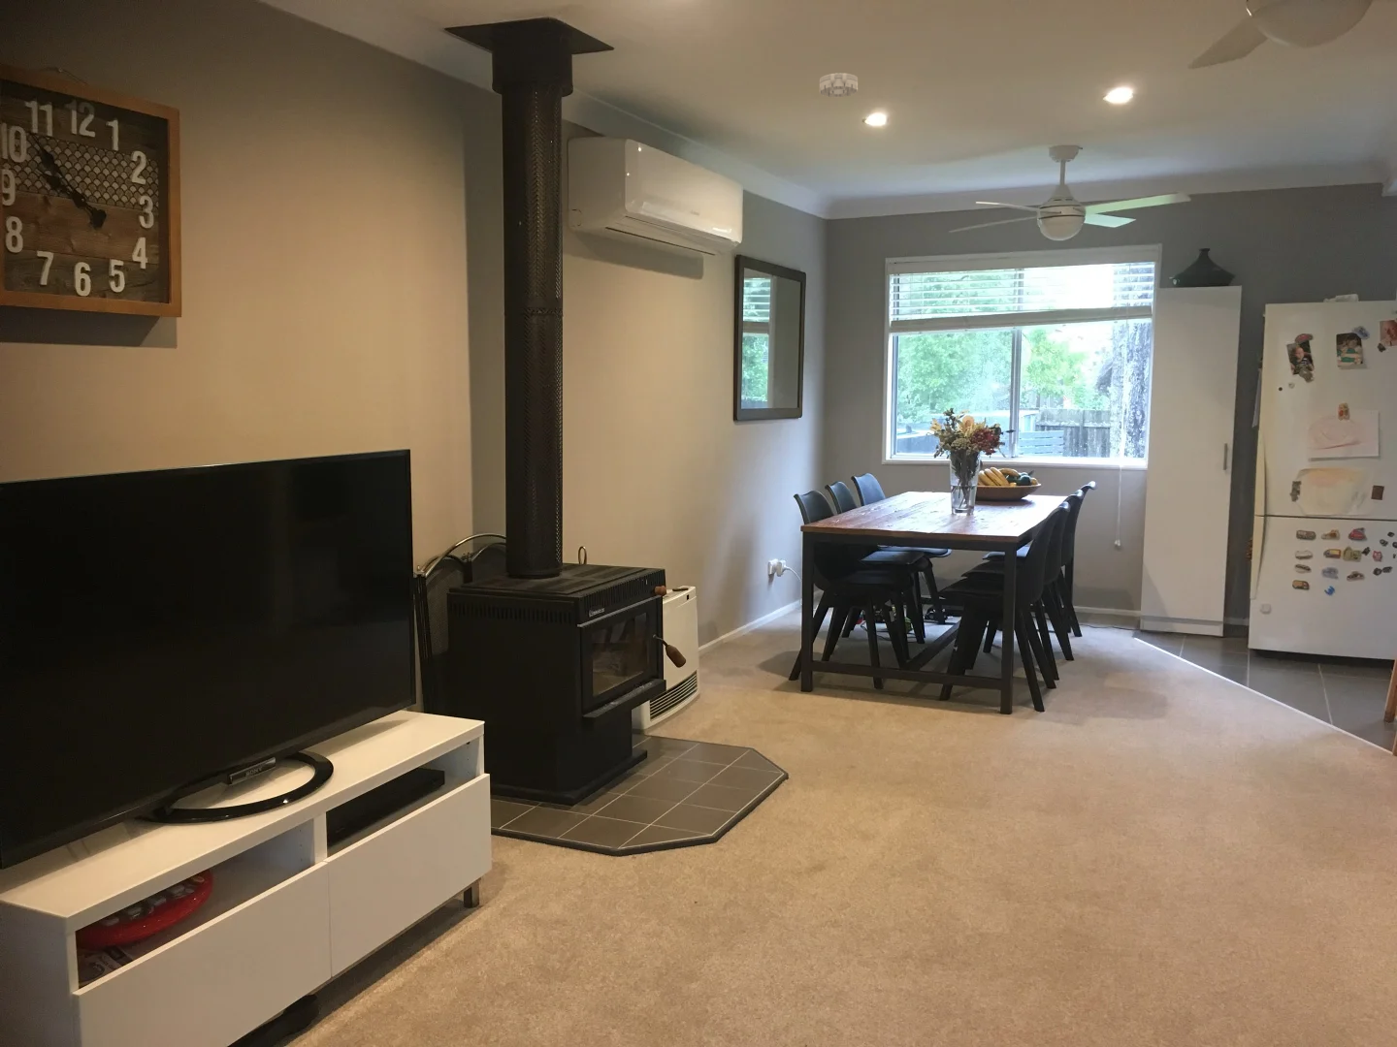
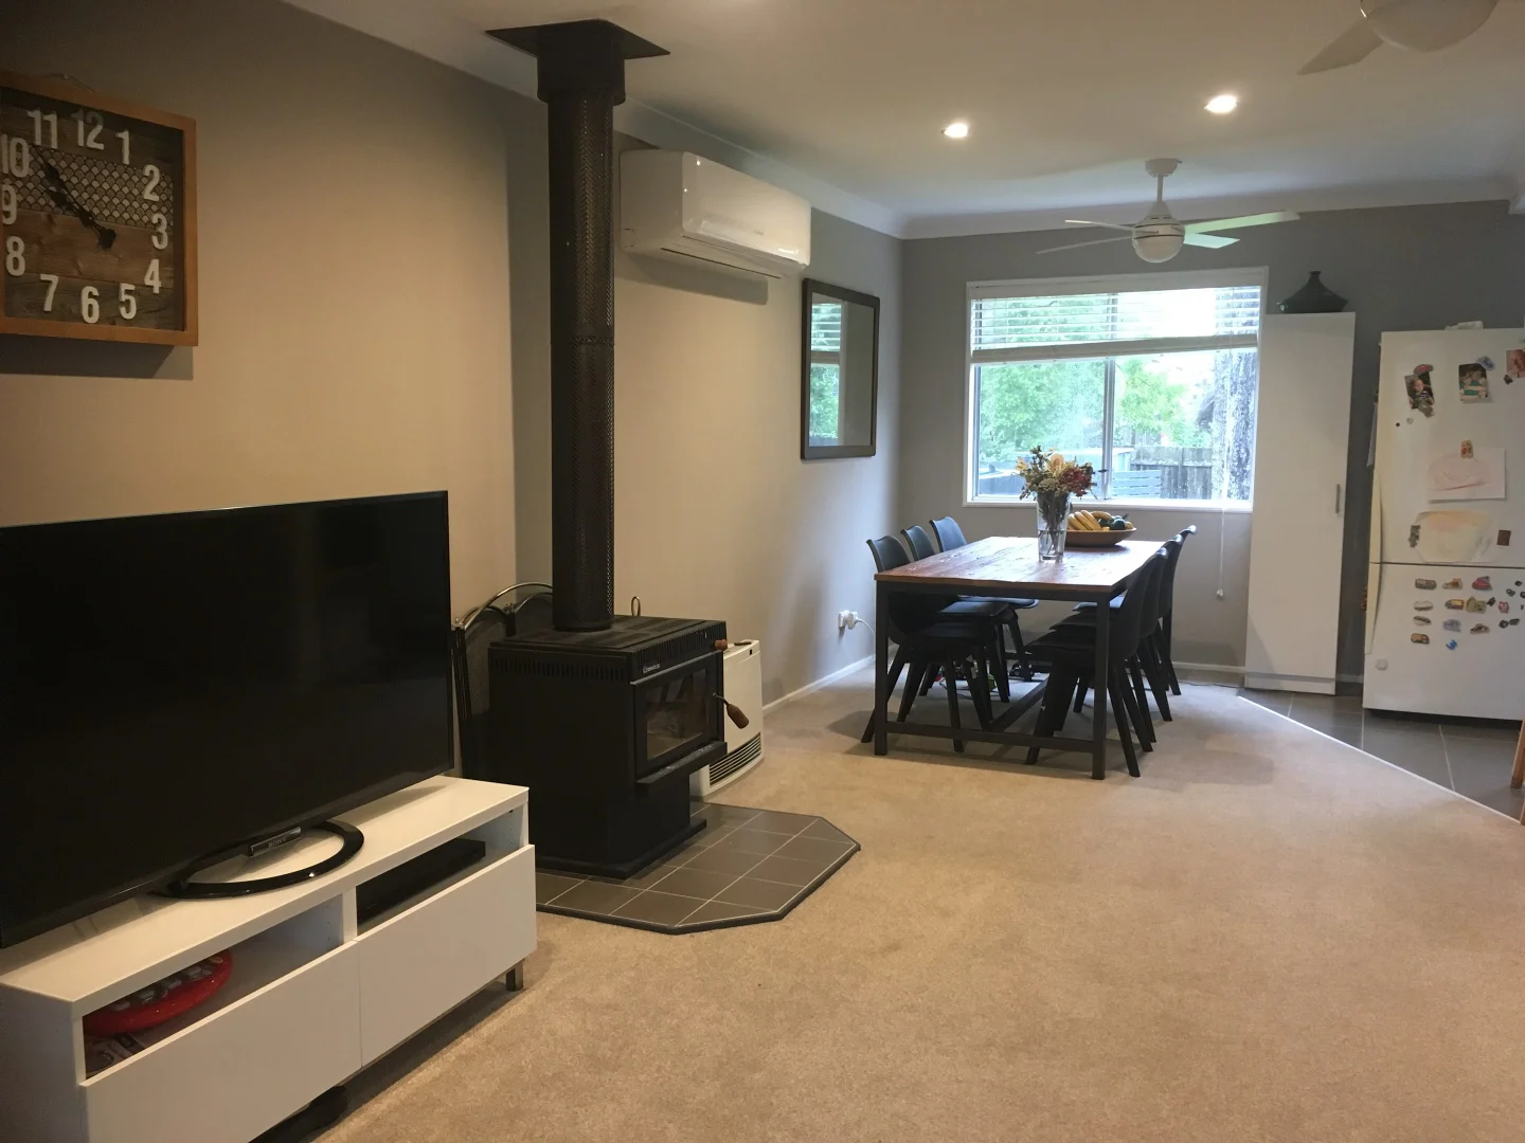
- smoke detector [818,71,859,98]
